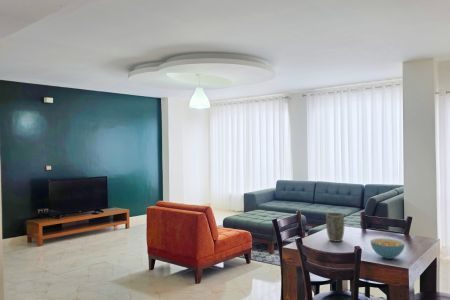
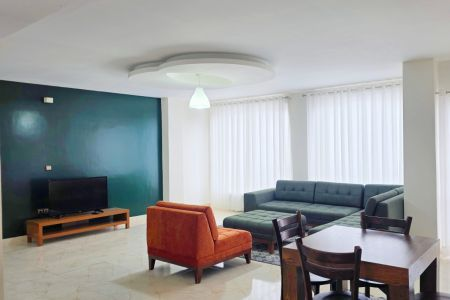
- plant pot [325,212,345,243]
- cereal bowl [369,237,406,260]
